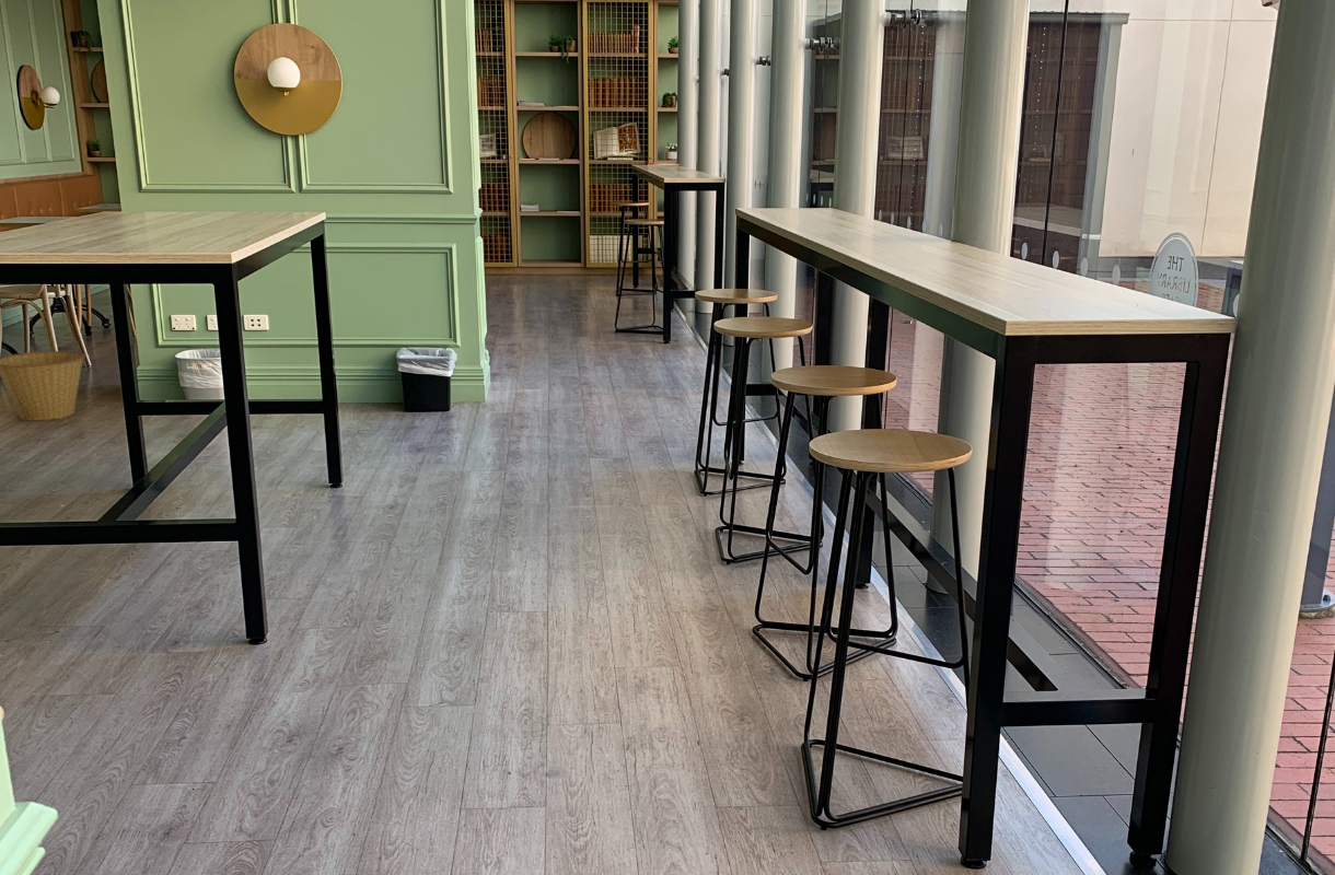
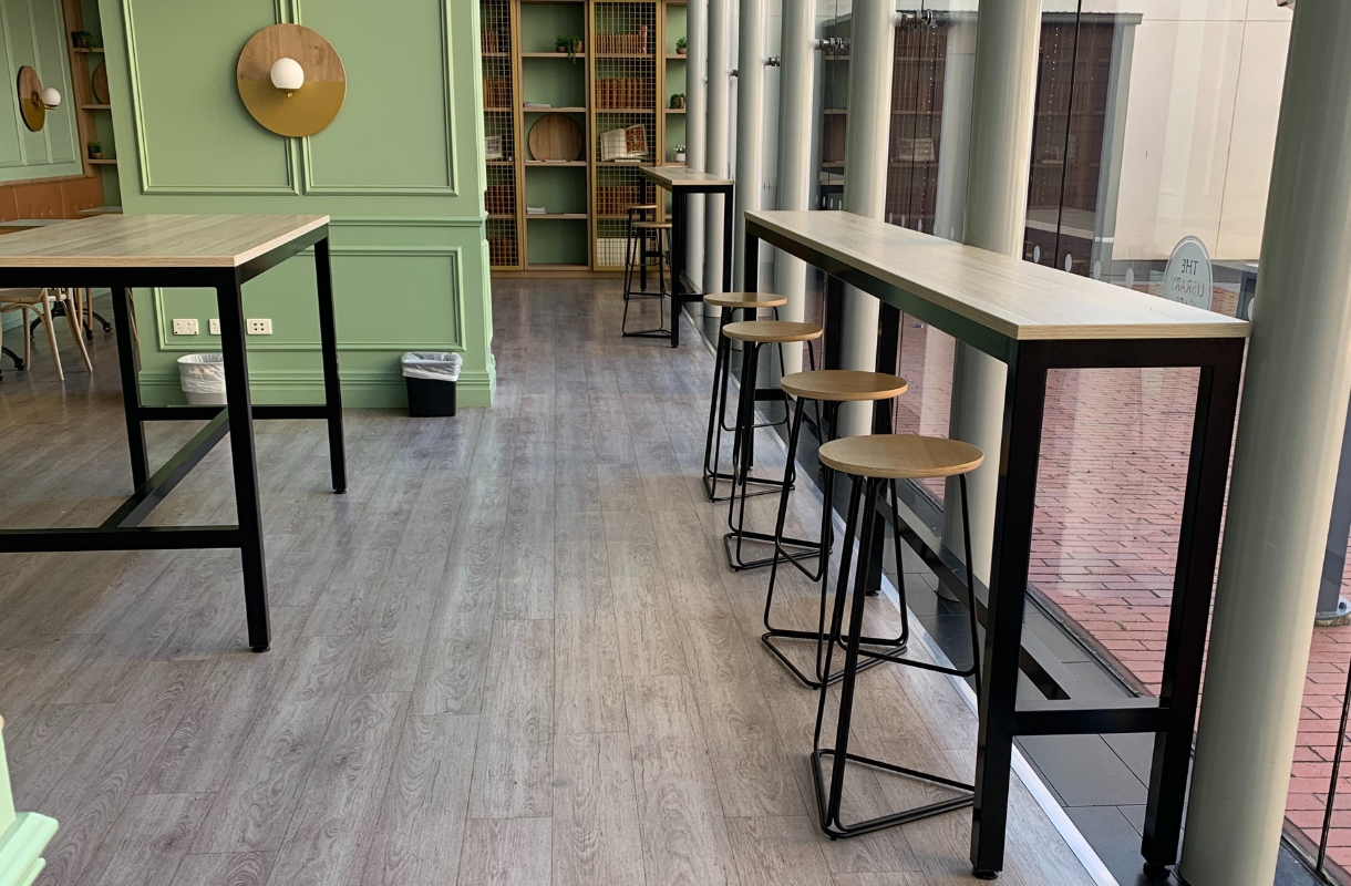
- basket [0,350,86,421]
